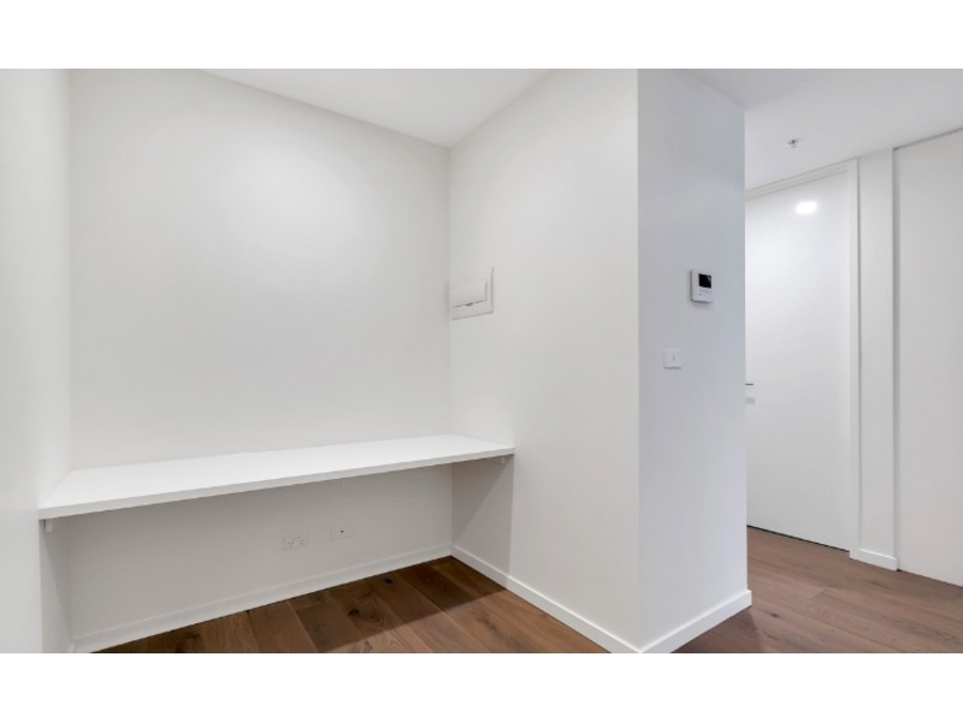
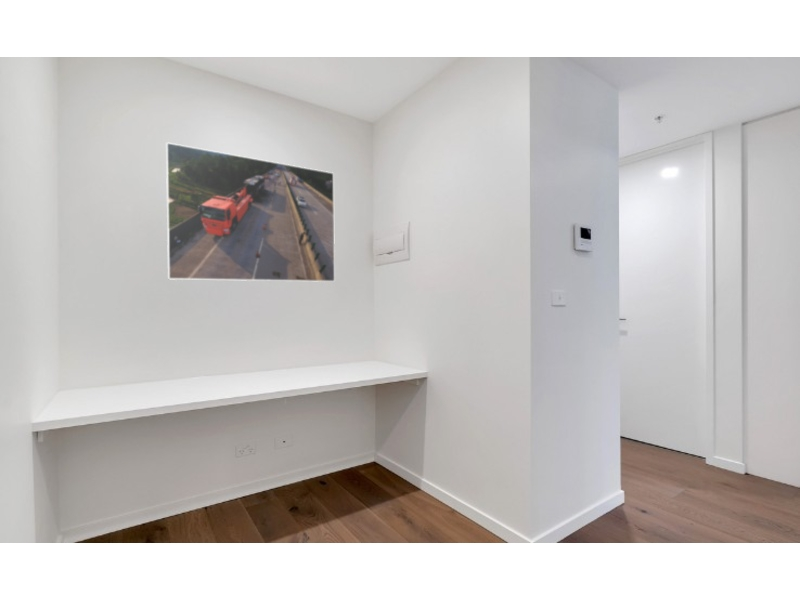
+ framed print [165,141,336,283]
